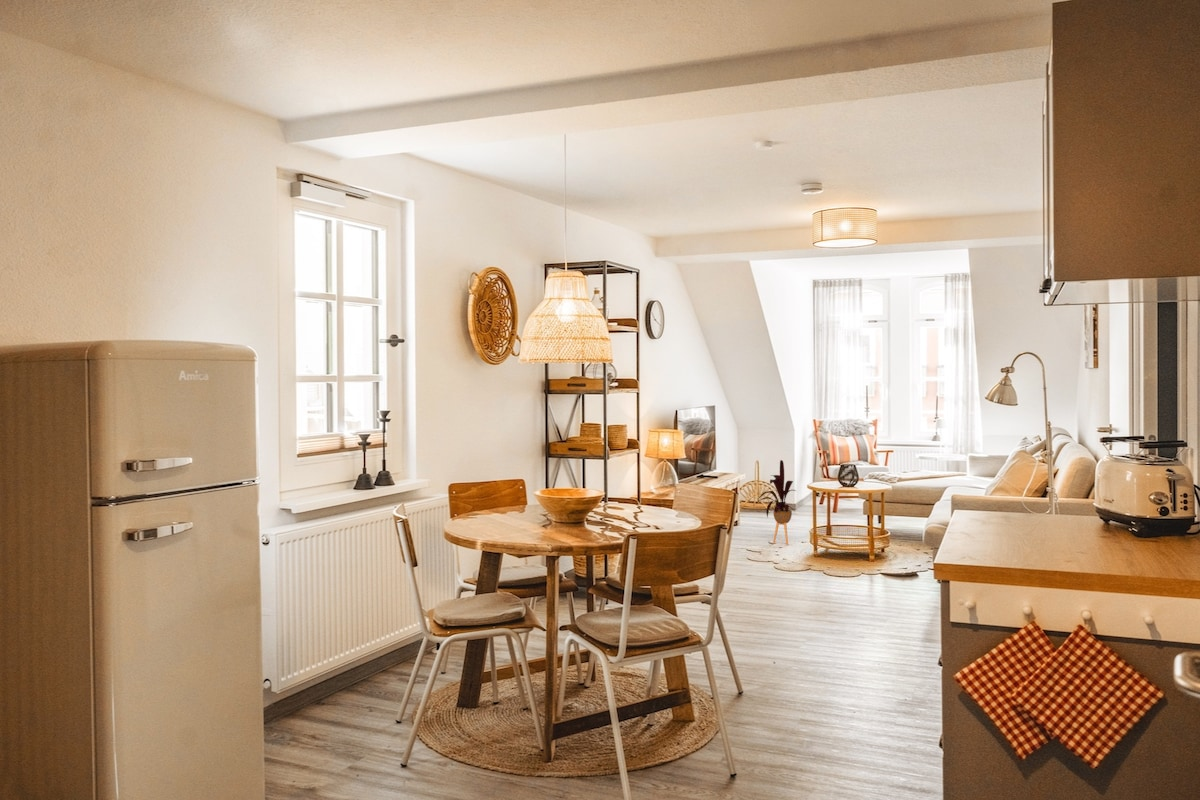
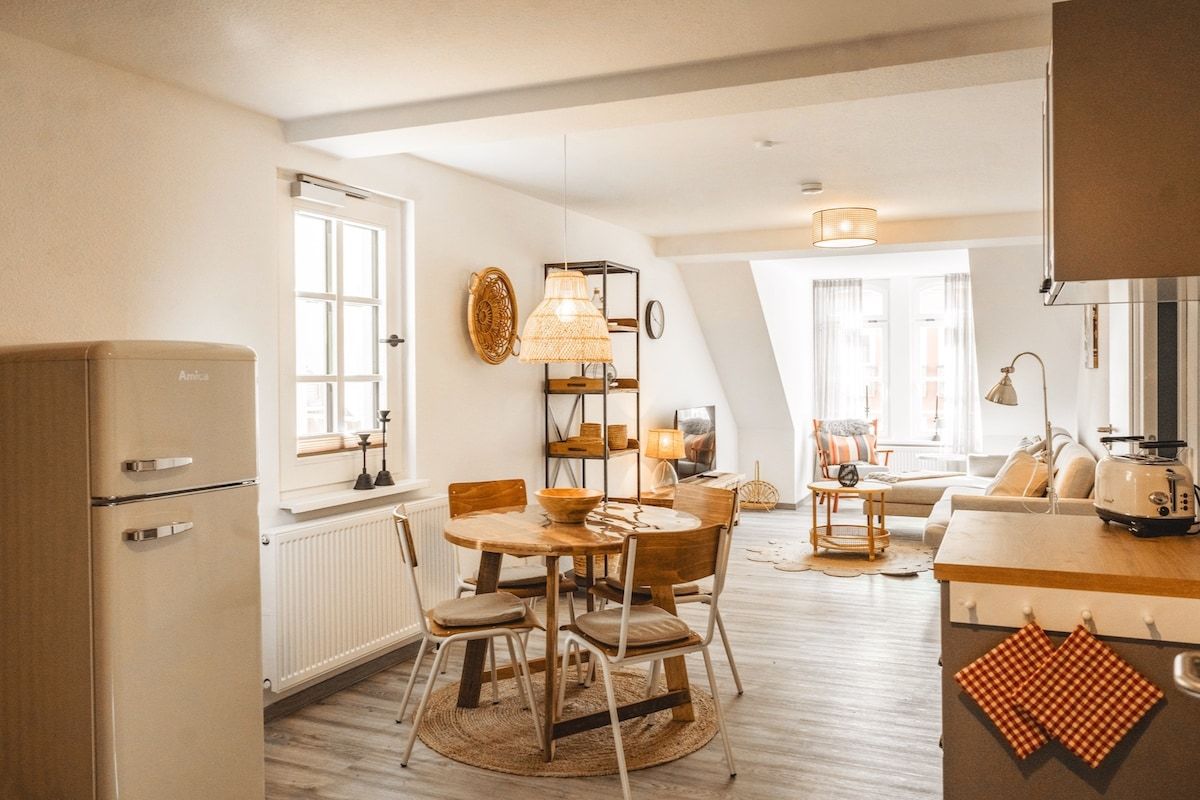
- house plant [753,459,797,546]
